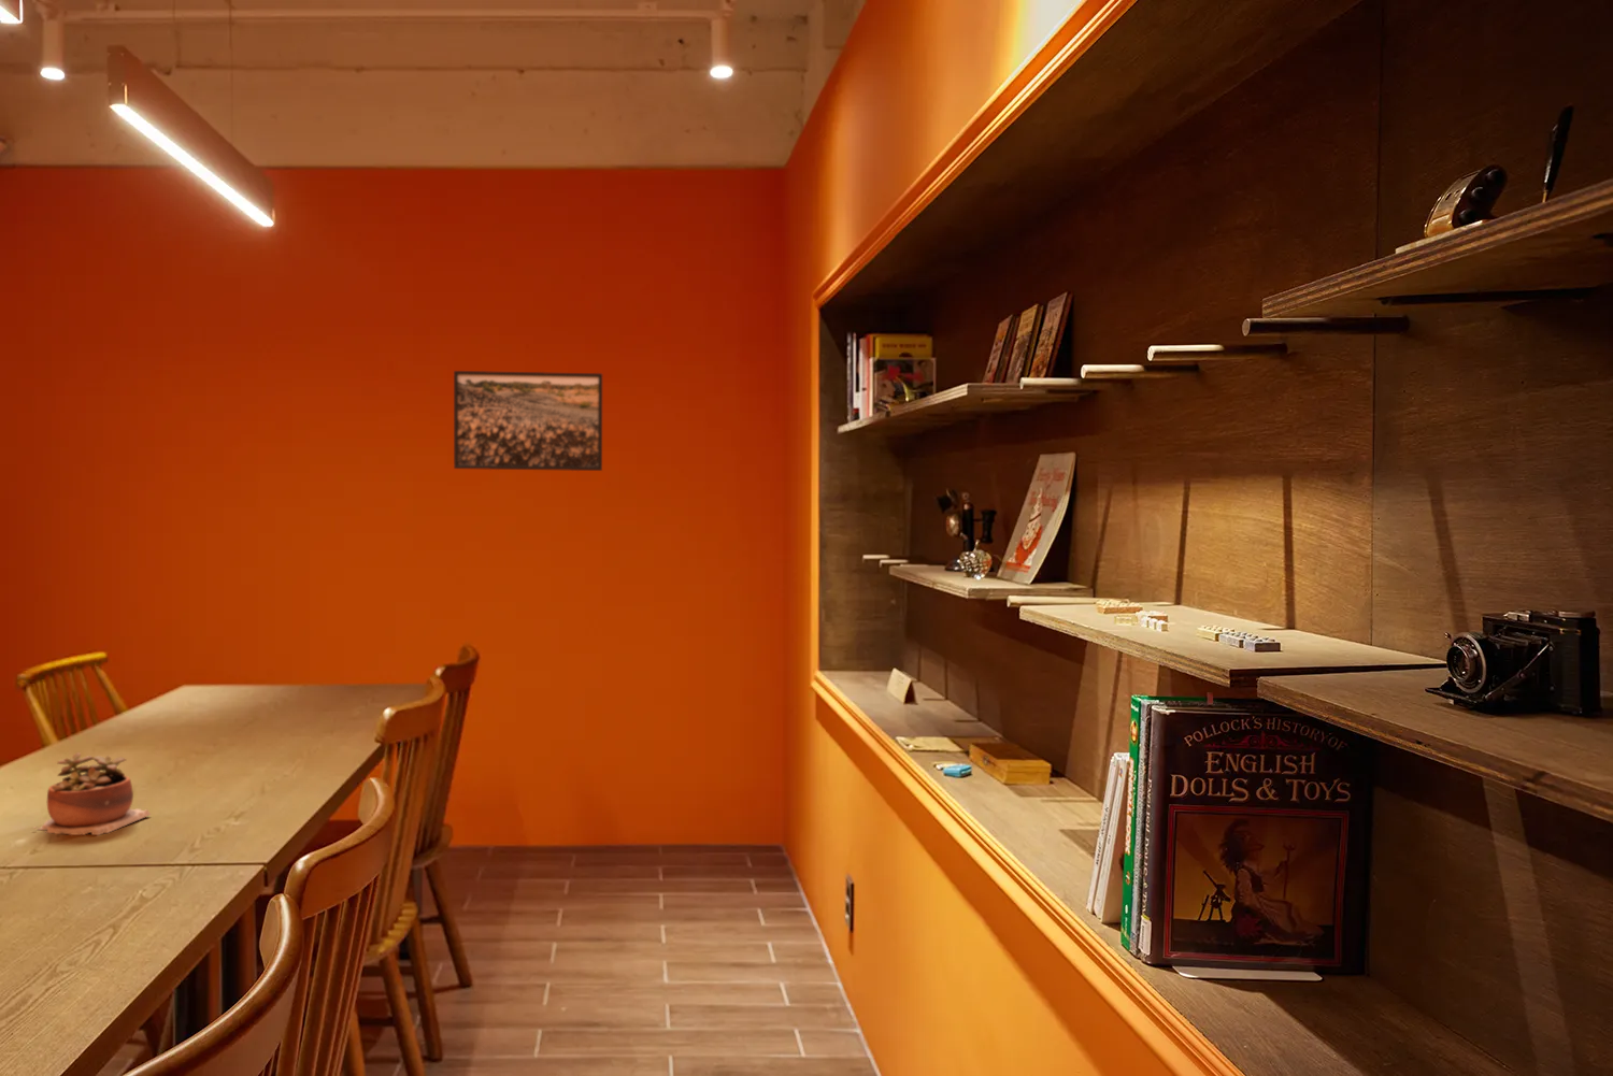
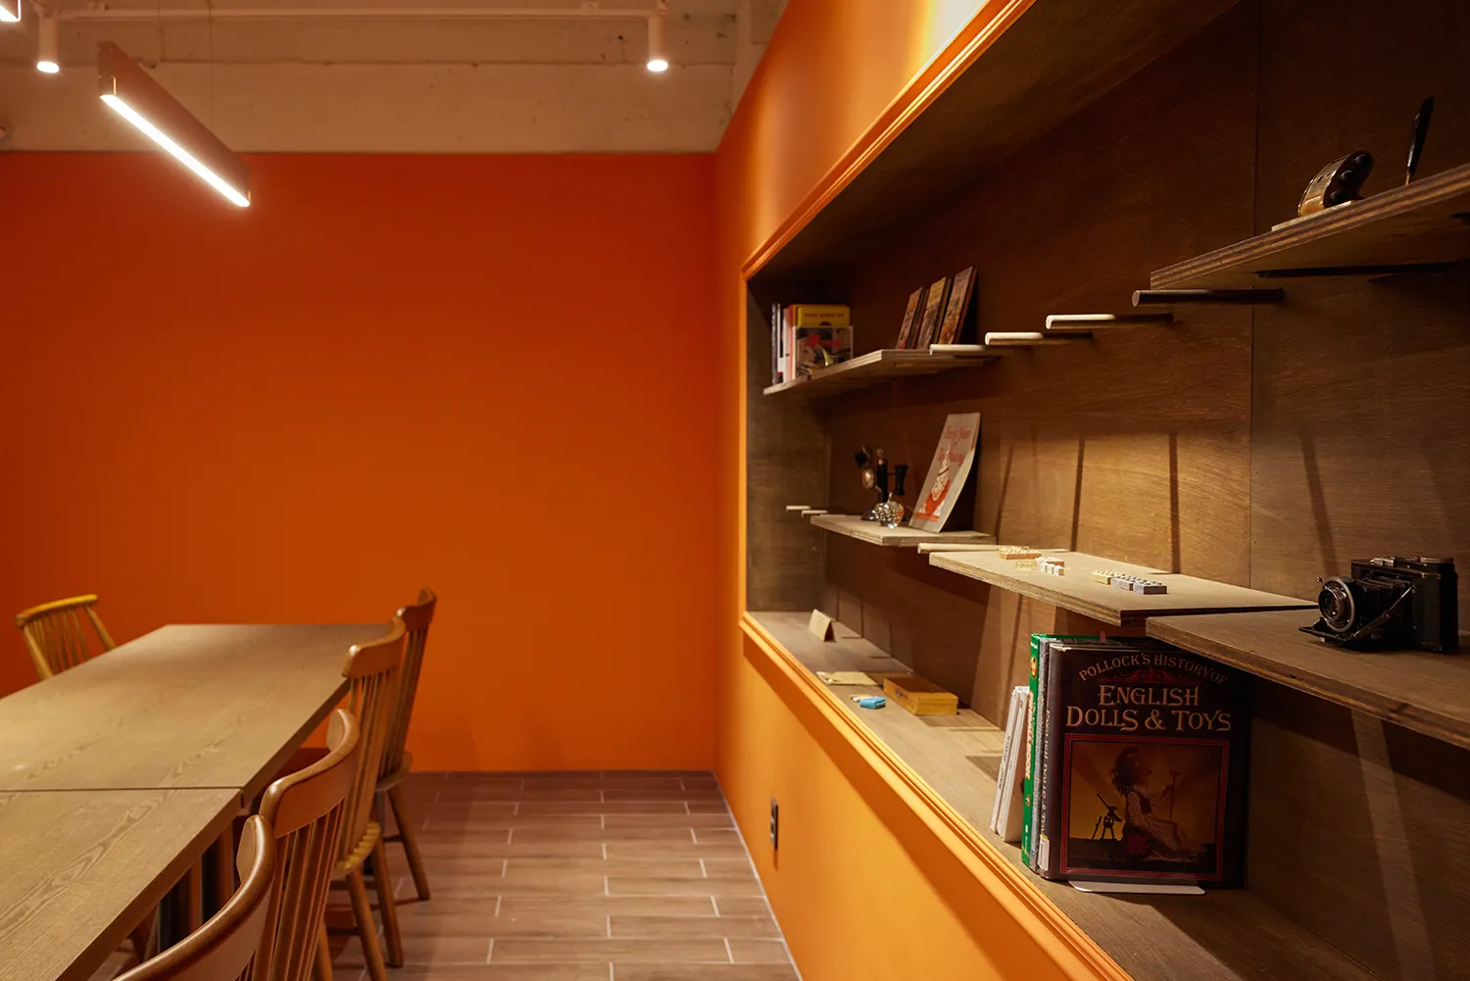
- succulent plant [31,752,151,837]
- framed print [453,370,603,472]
